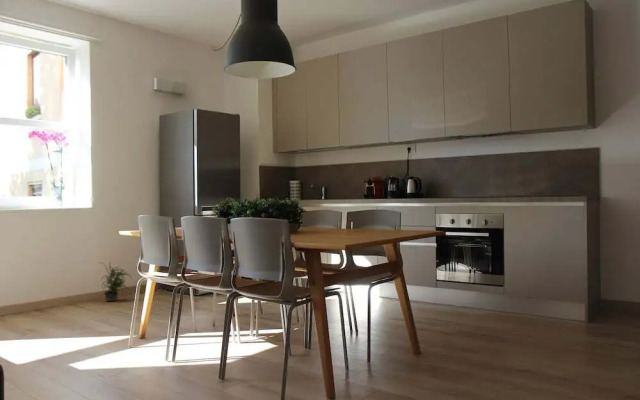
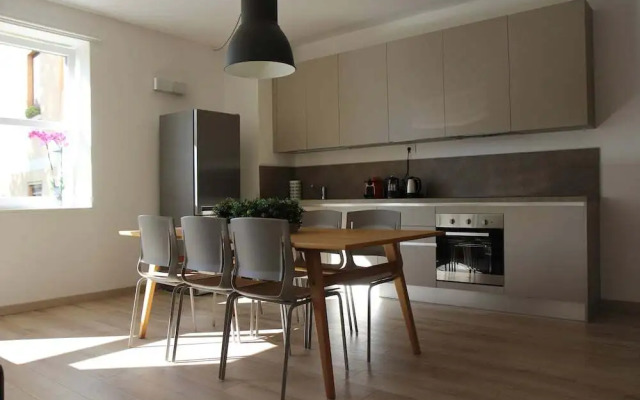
- potted plant [97,261,133,302]
